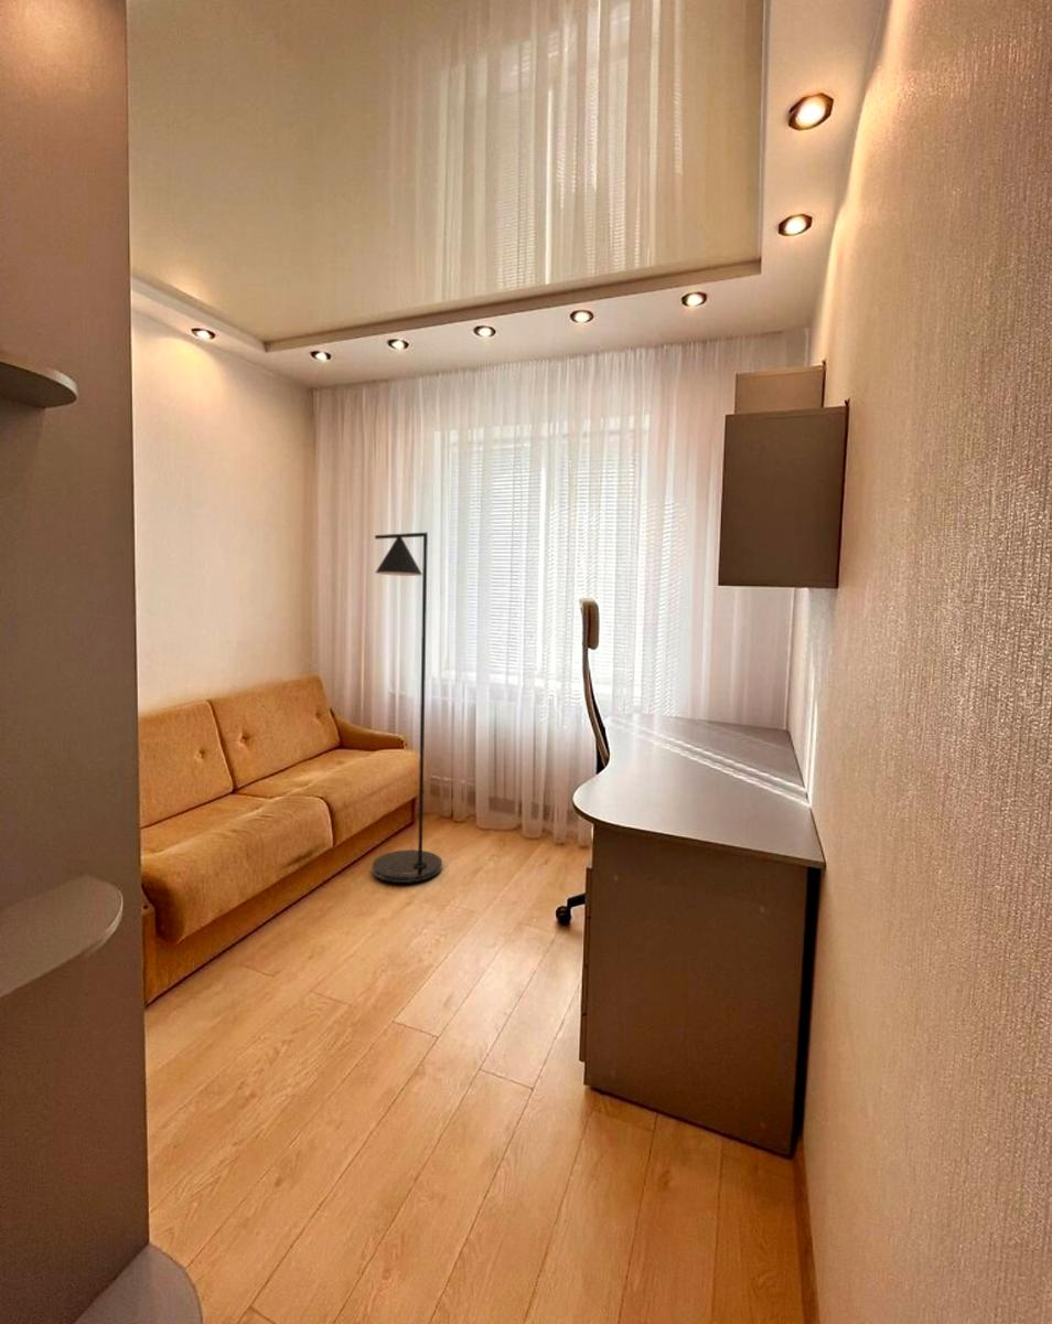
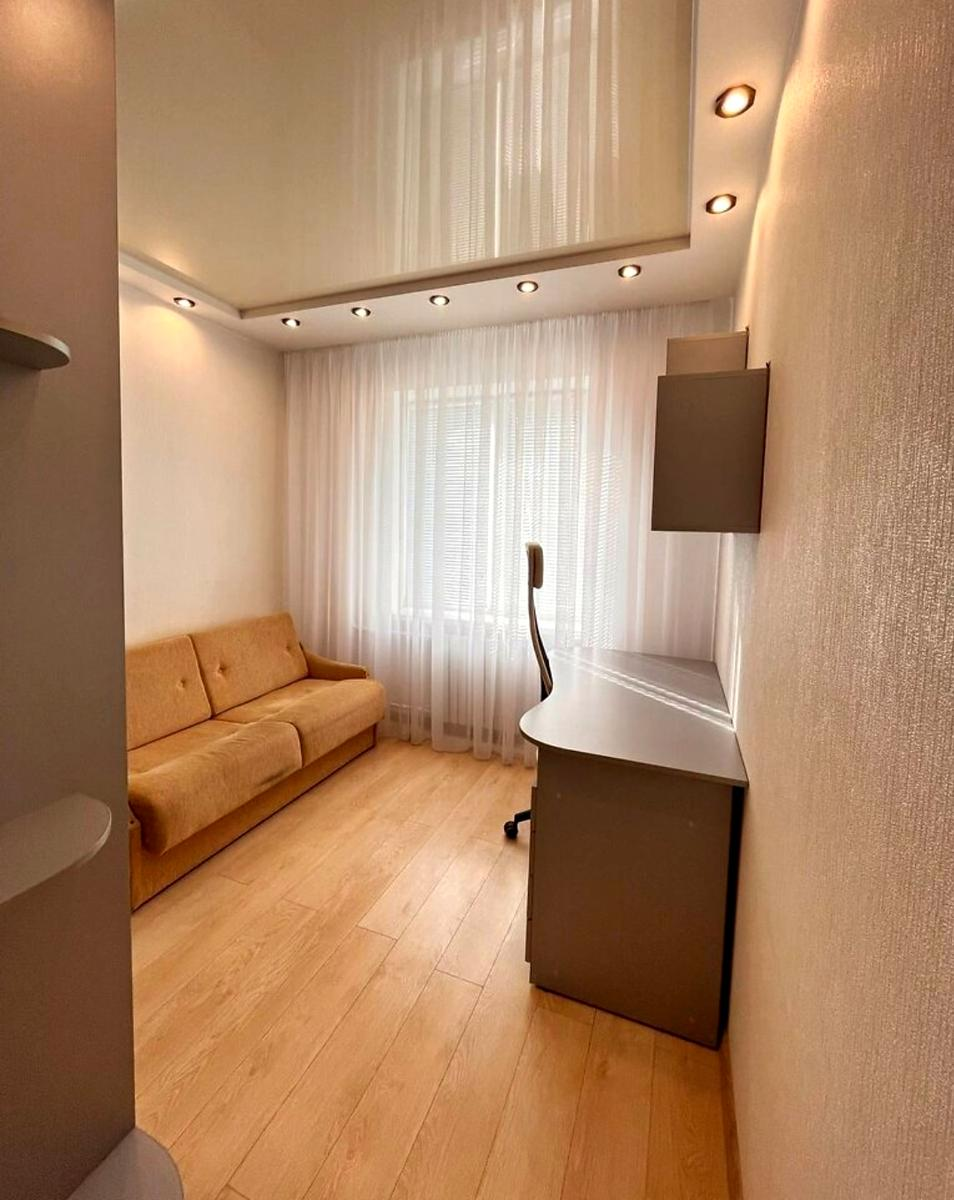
- floor lamp [371,532,443,884]
